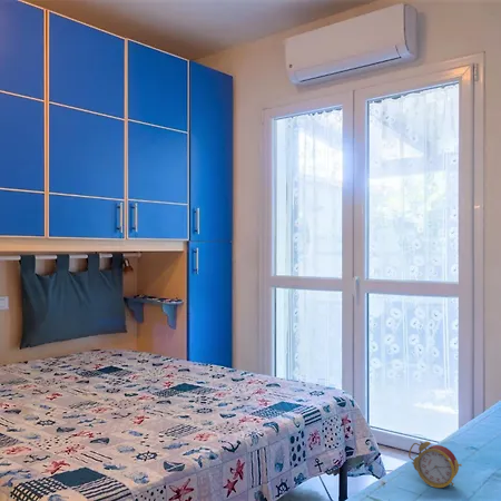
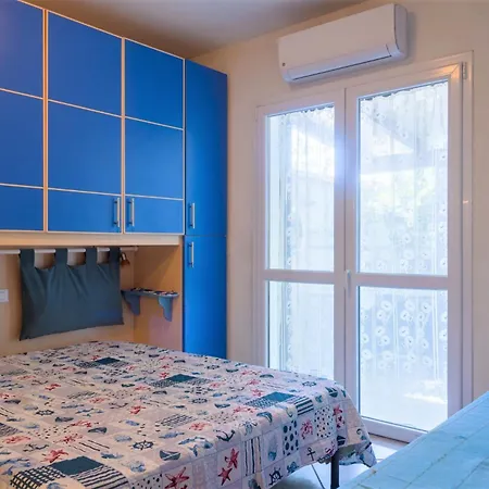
- alarm clock [407,440,463,489]
